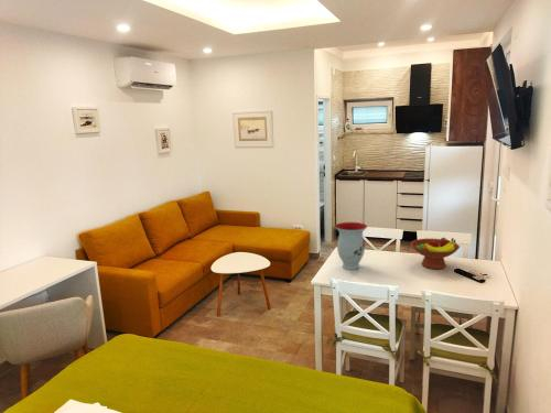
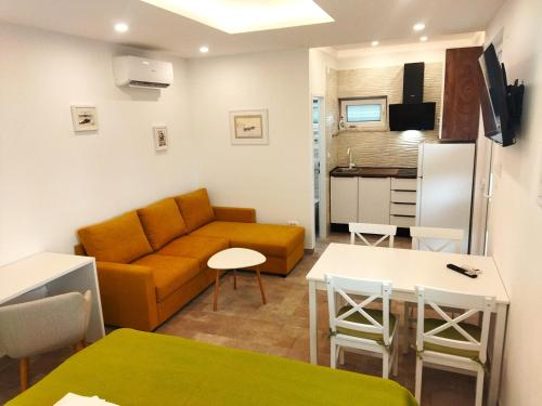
- fruit bowl [409,237,461,270]
- vase [334,221,368,271]
